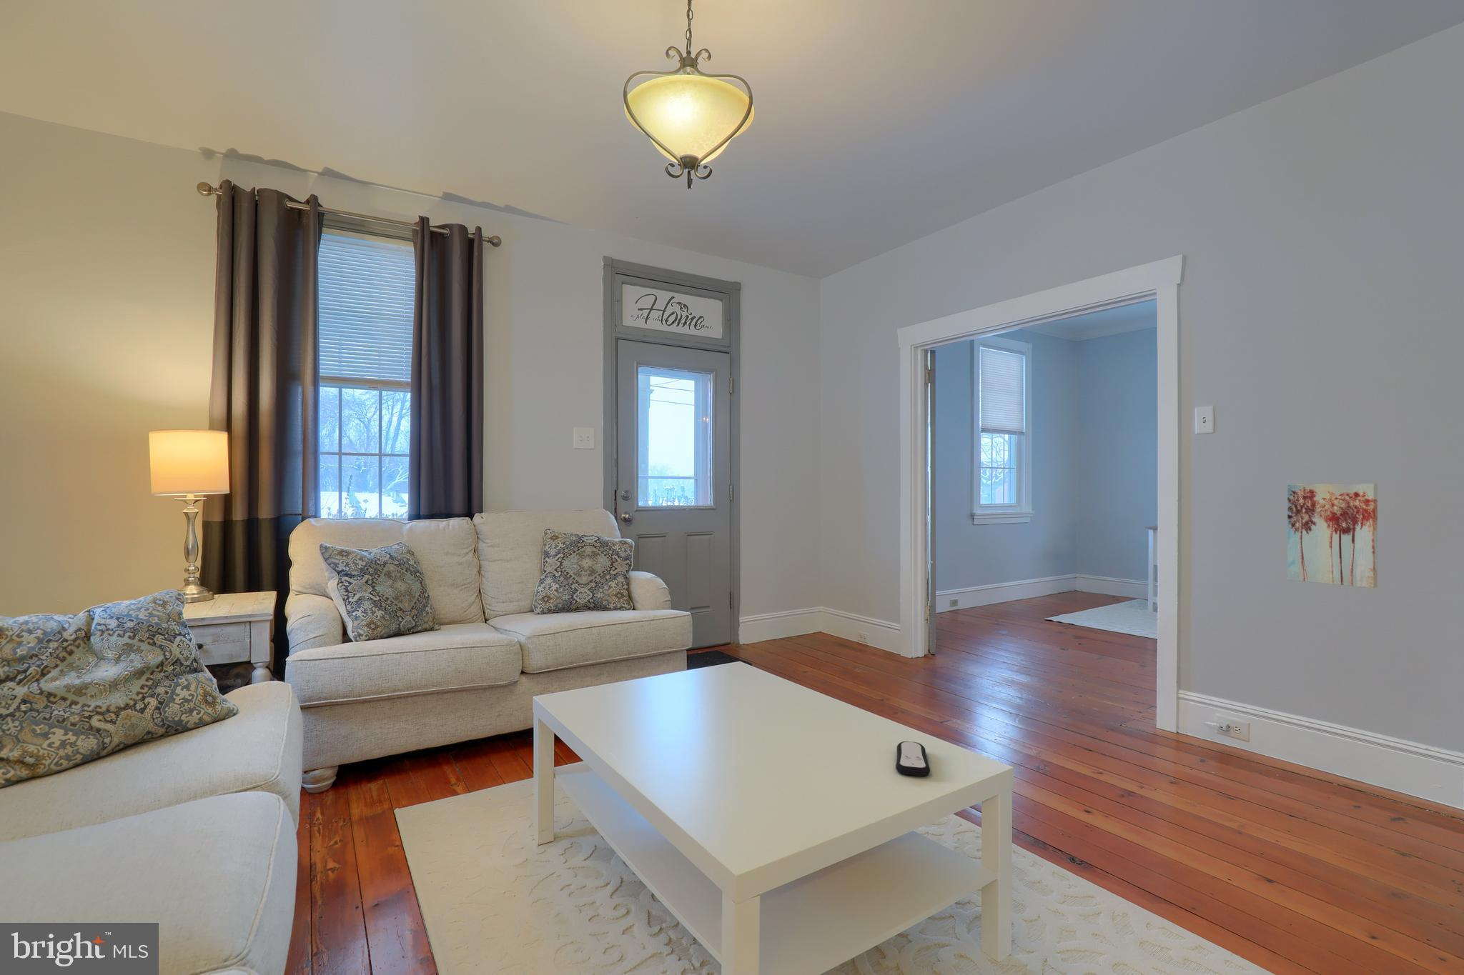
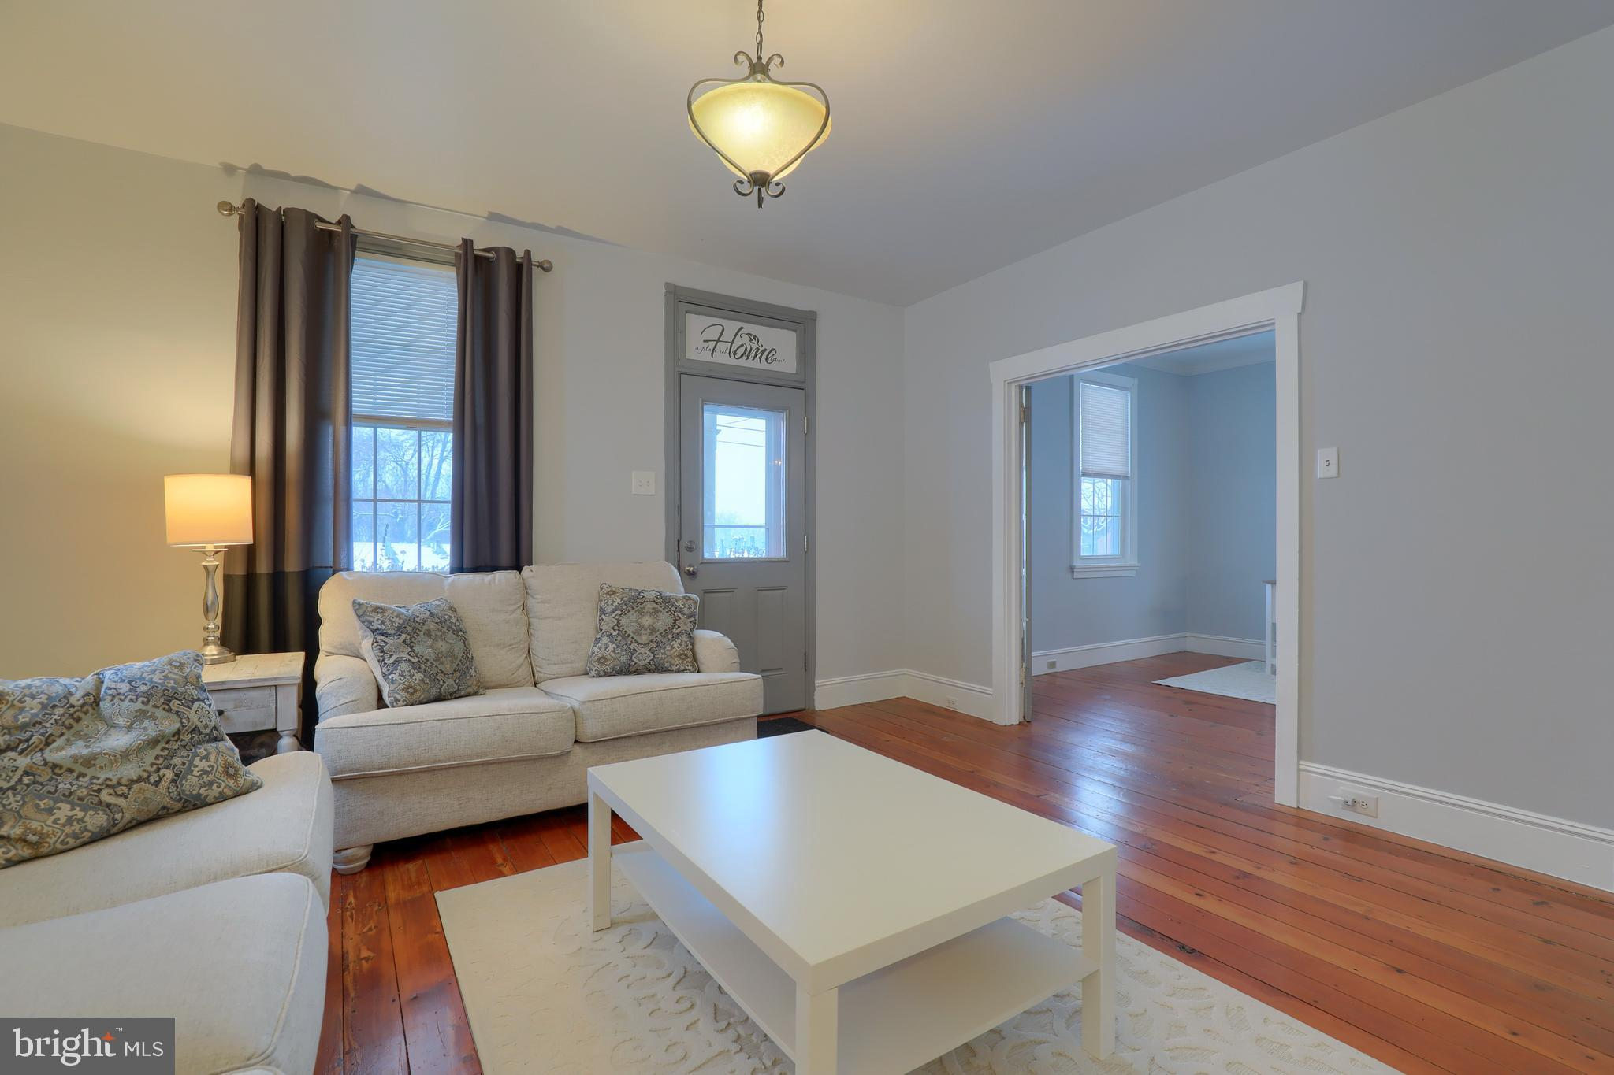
- wall art [1287,483,1378,589]
- remote control [895,741,931,777]
